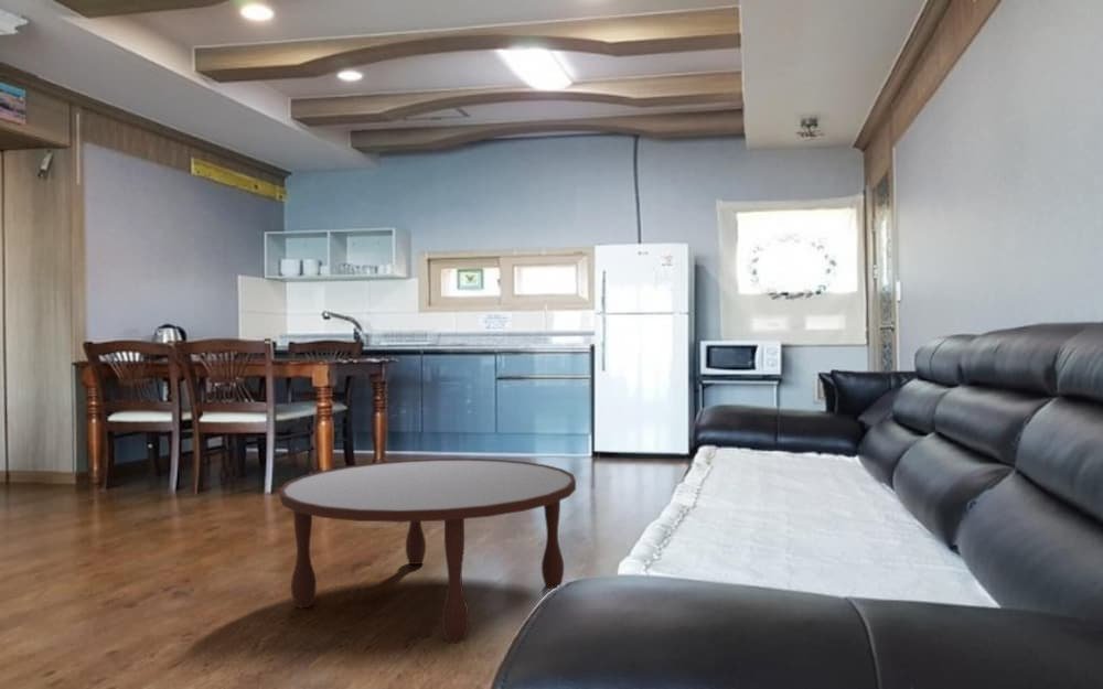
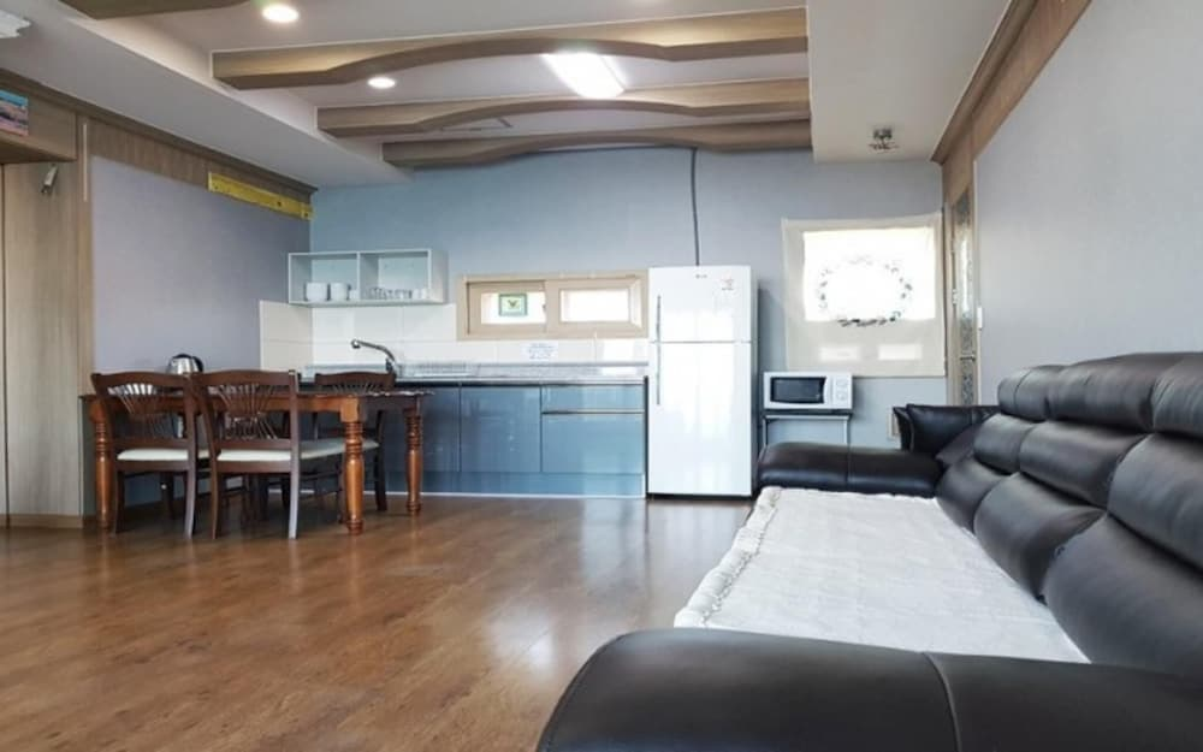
- coffee table [278,457,577,645]
